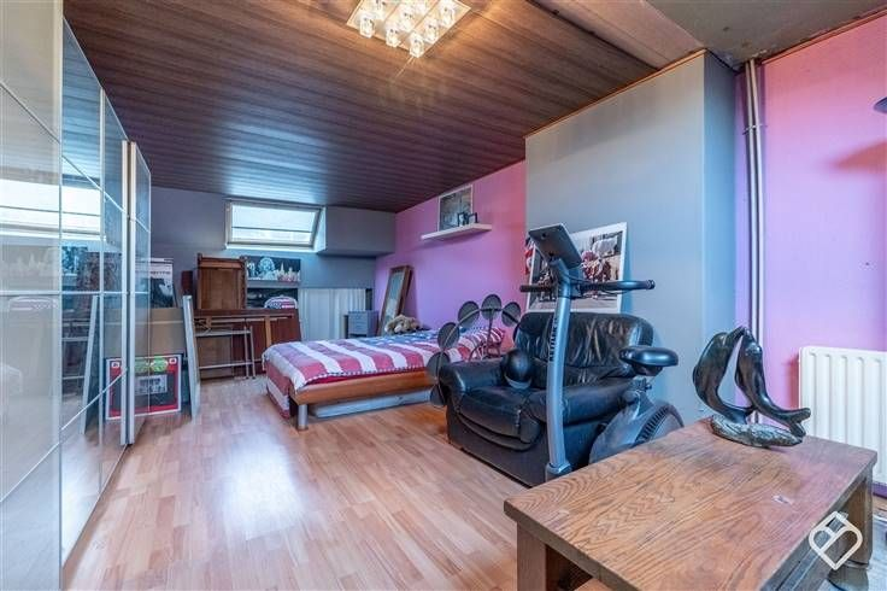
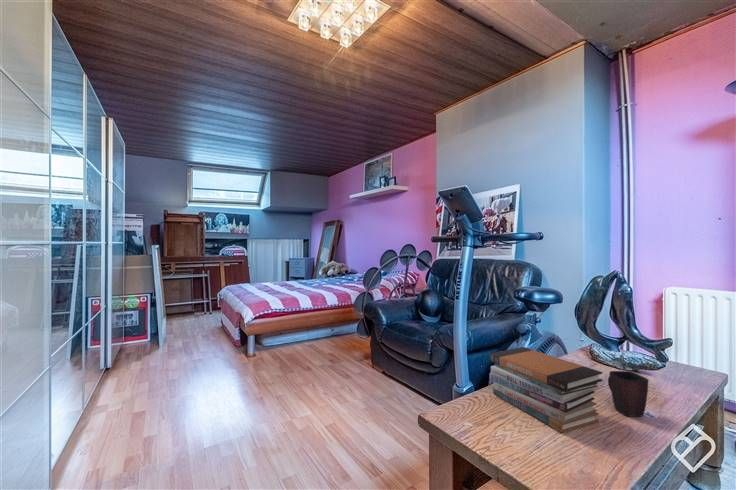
+ mug [607,370,649,418]
+ book stack [489,346,604,434]
